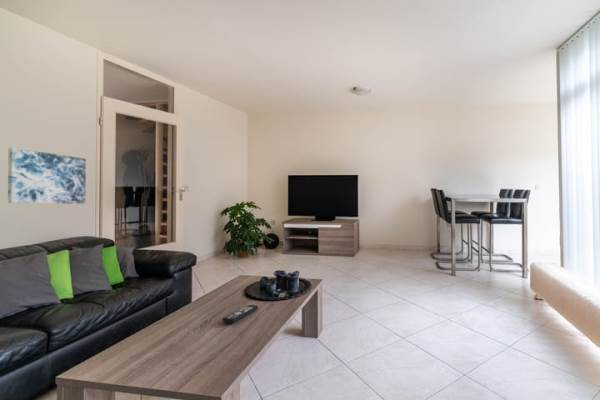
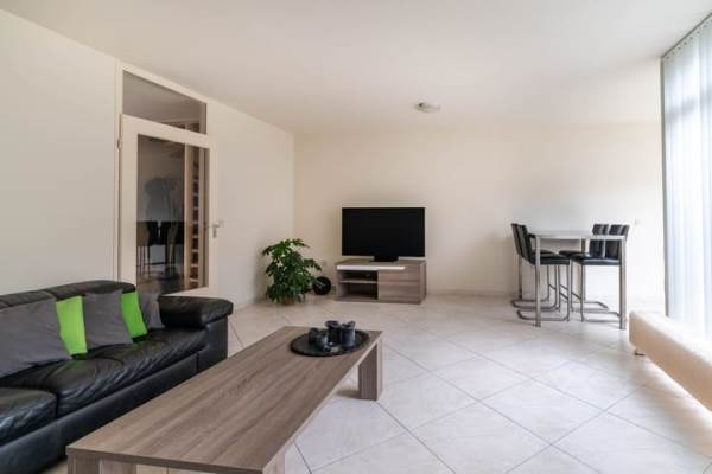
- wall art [7,147,87,205]
- remote control [222,304,259,324]
